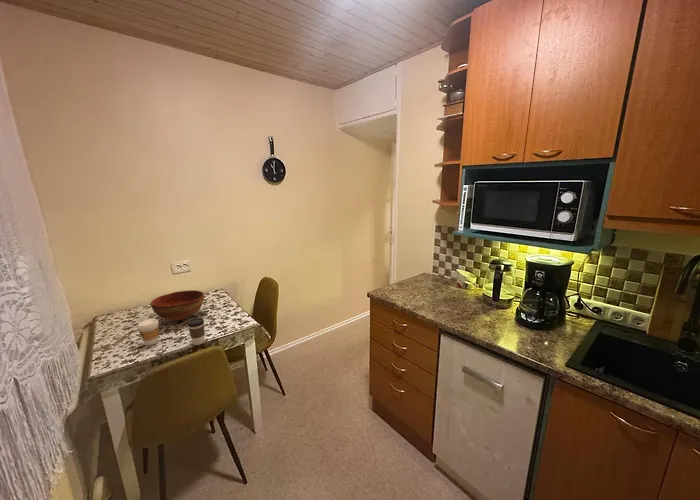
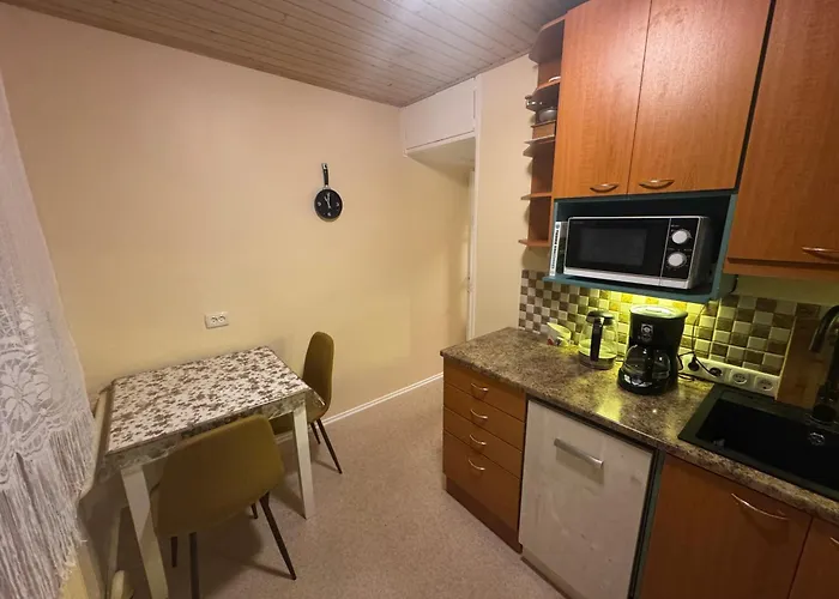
- coffee cup [187,317,206,346]
- coffee cup [137,318,160,347]
- bowl [149,289,205,321]
